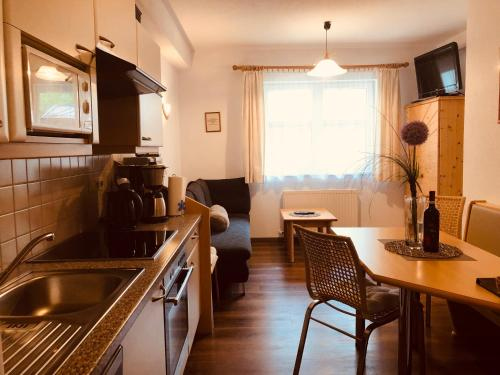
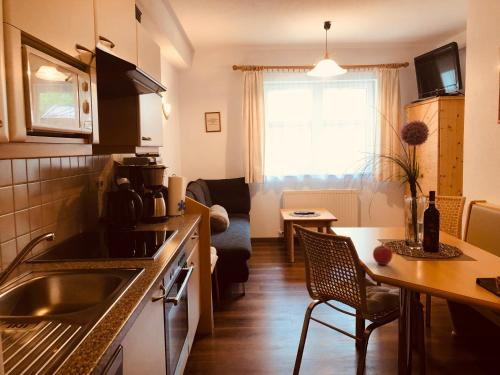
+ apple [372,242,394,266]
